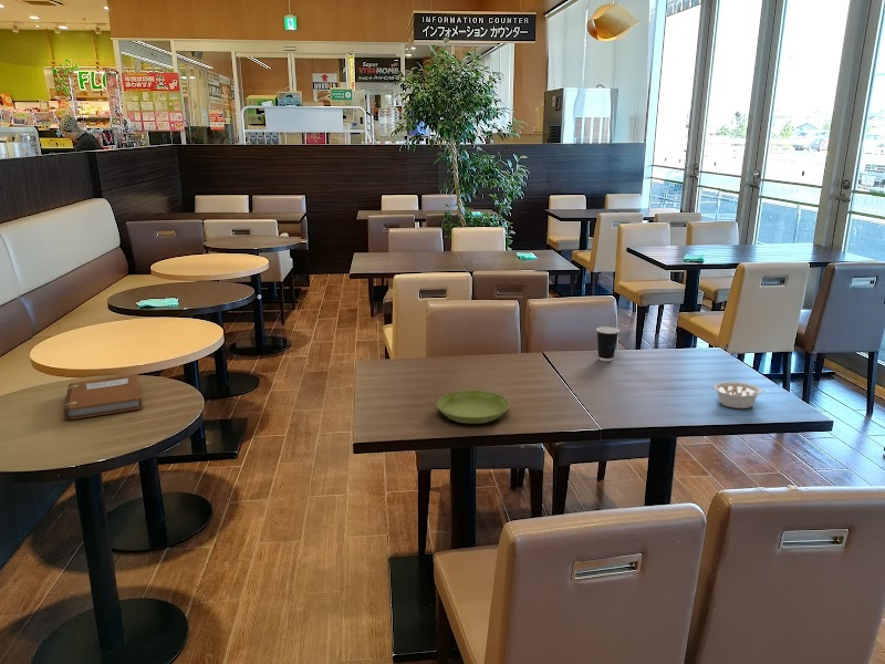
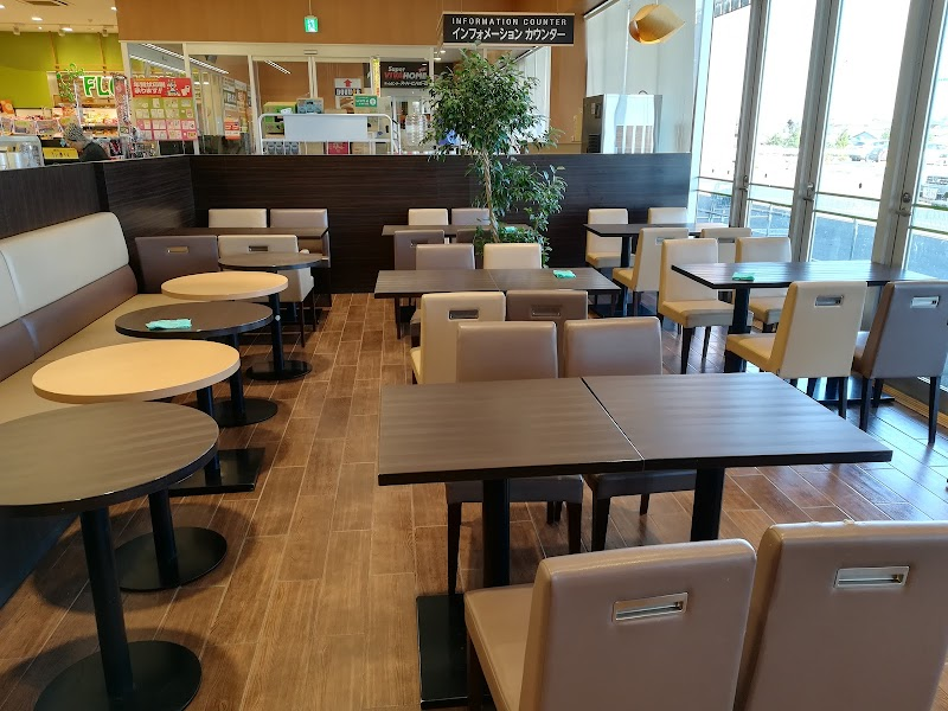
- saucer [436,390,510,425]
- dixie cup [595,325,621,362]
- legume [712,381,774,409]
- notebook [63,373,144,421]
